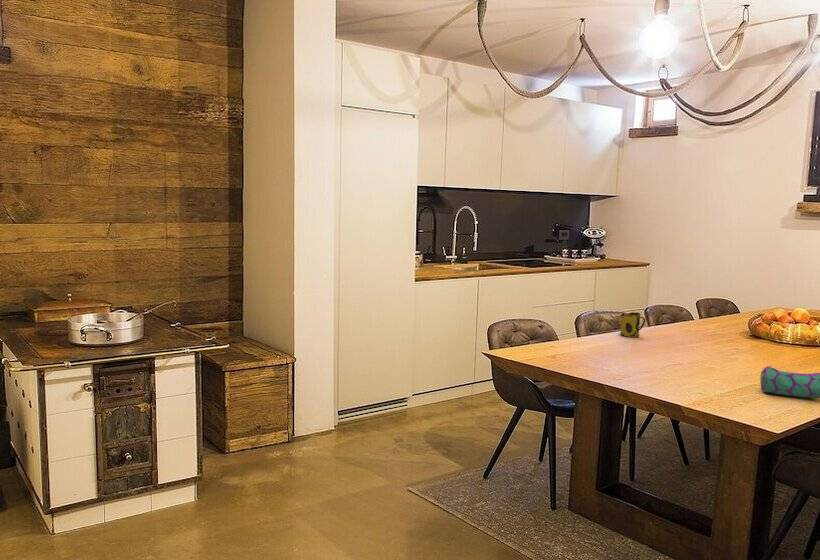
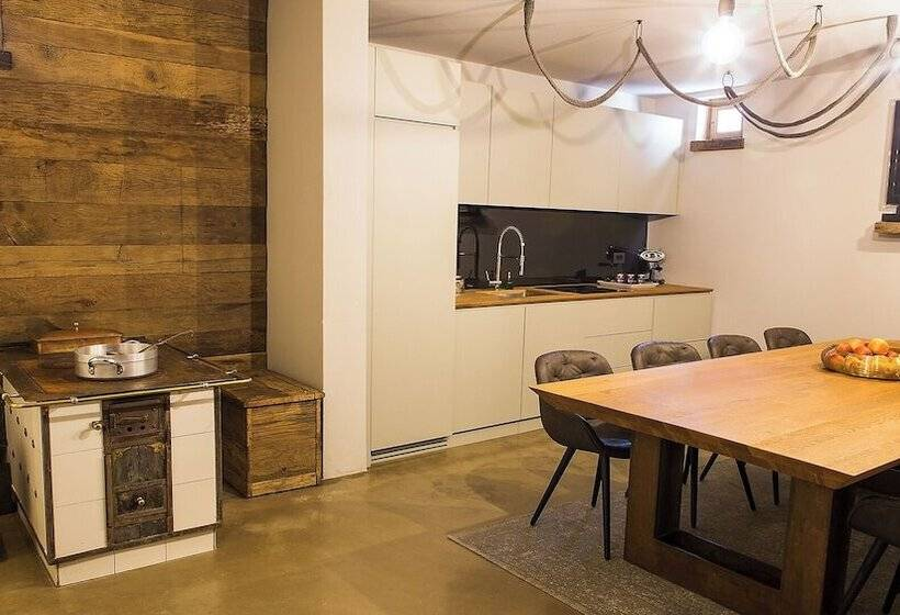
- mug [619,311,646,338]
- pencil case [759,365,820,399]
